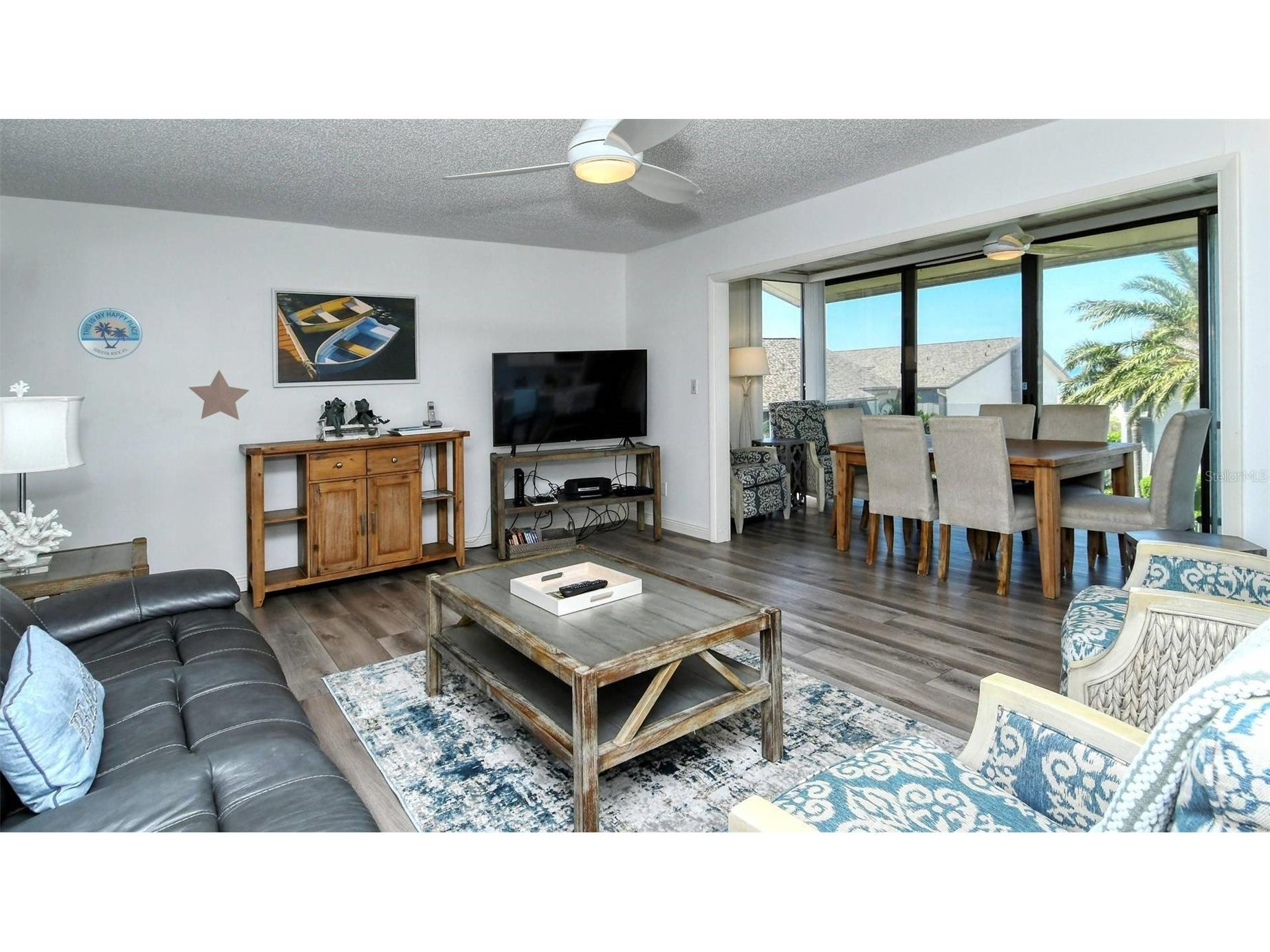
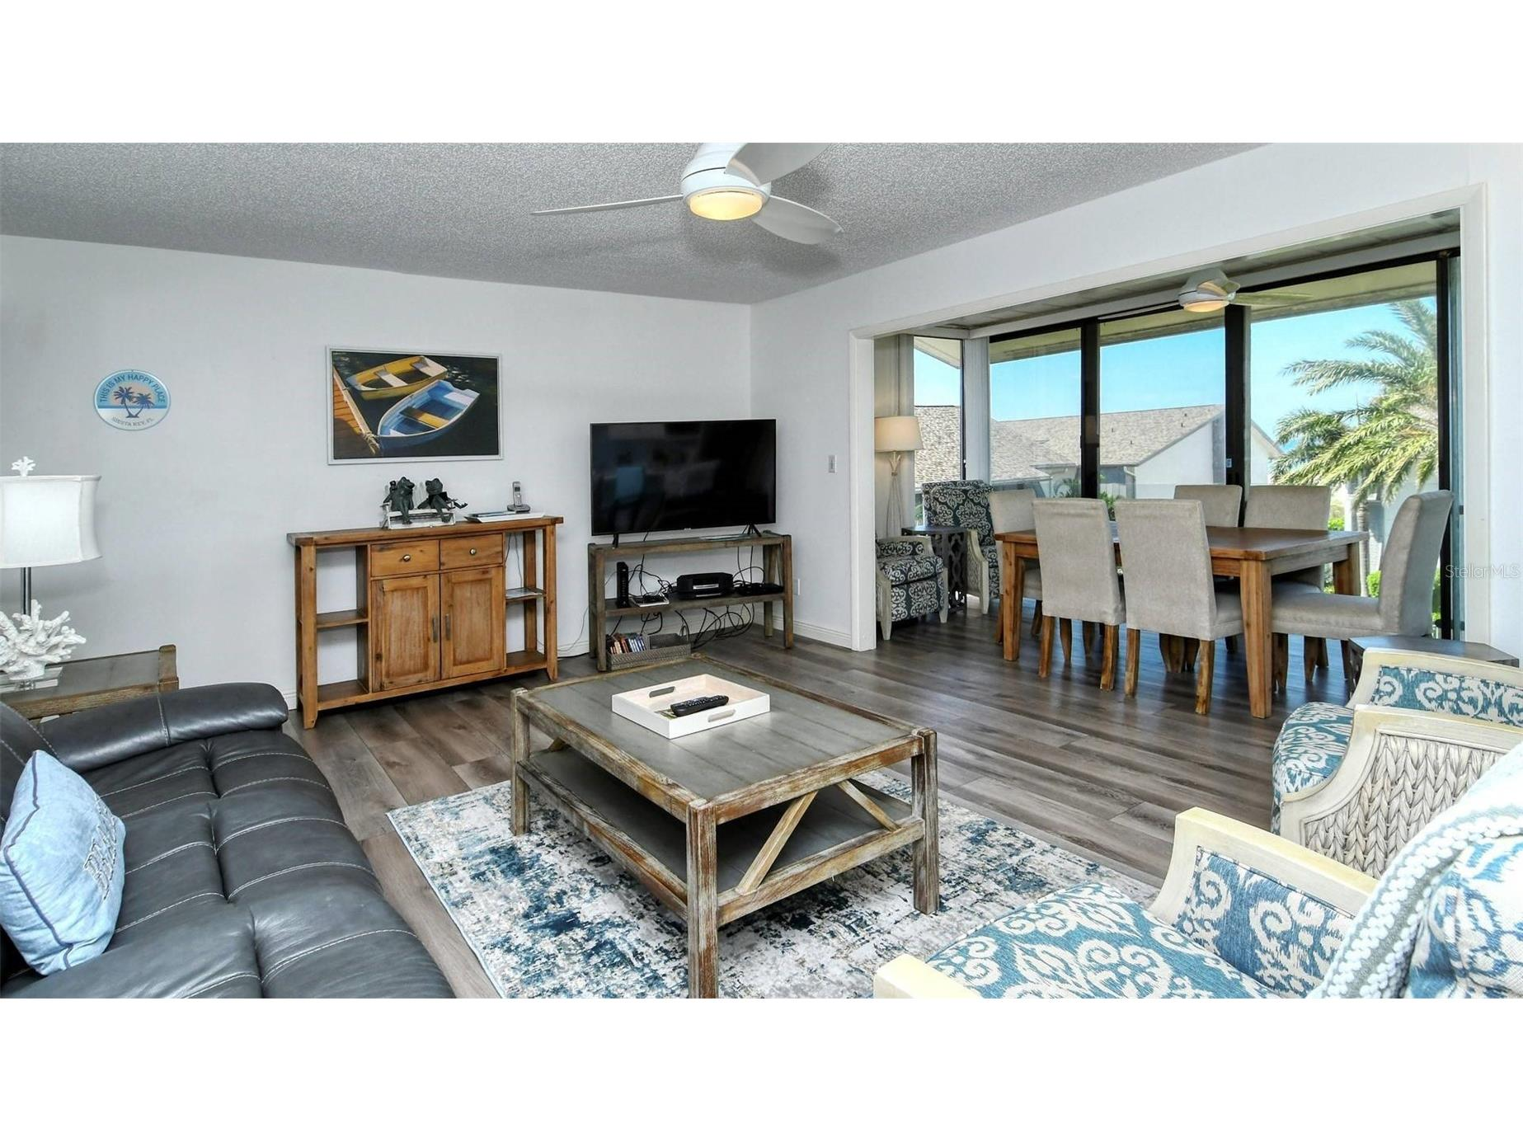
- decorative star [188,369,250,420]
